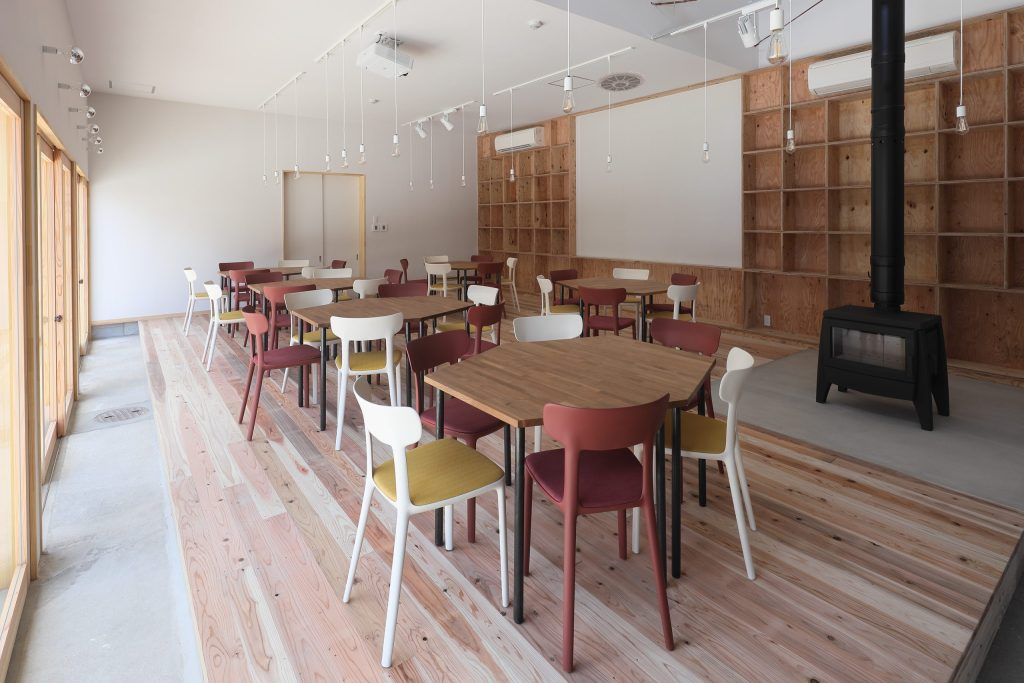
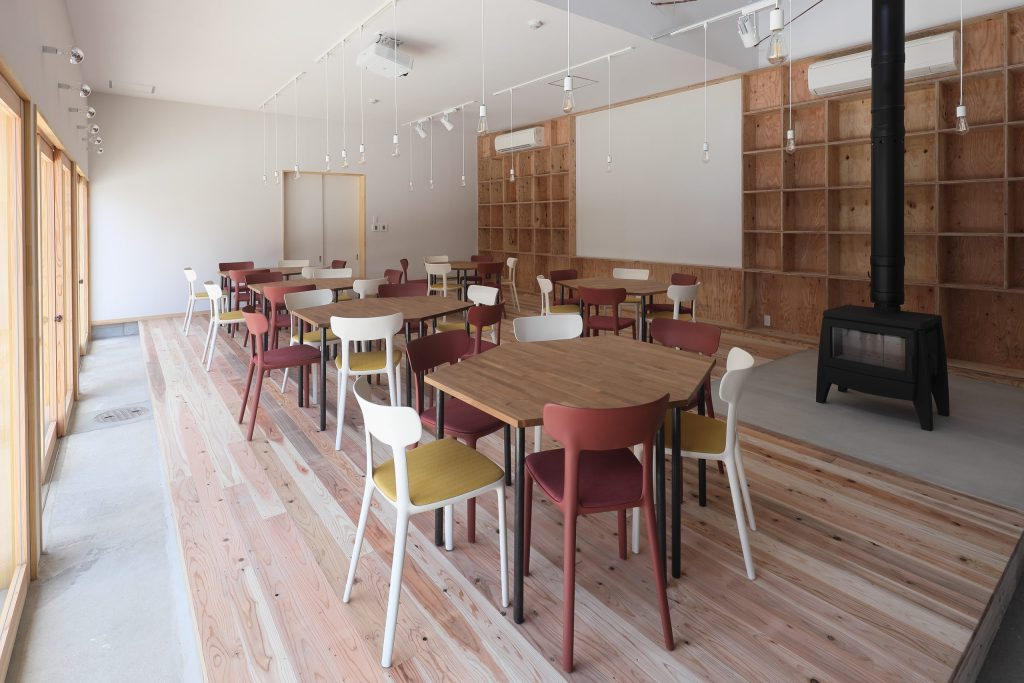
- ceiling vent [594,71,647,93]
